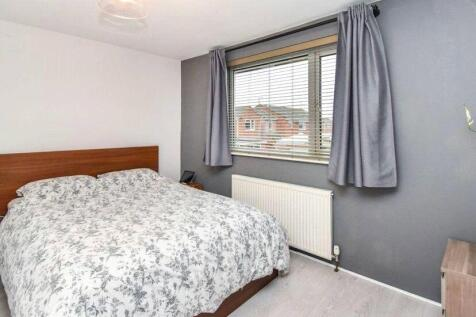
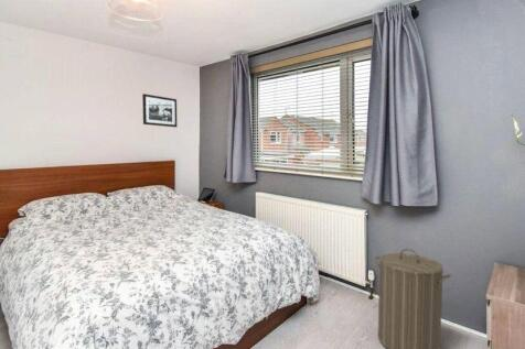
+ picture frame [141,92,178,129]
+ laundry hamper [374,248,452,349]
